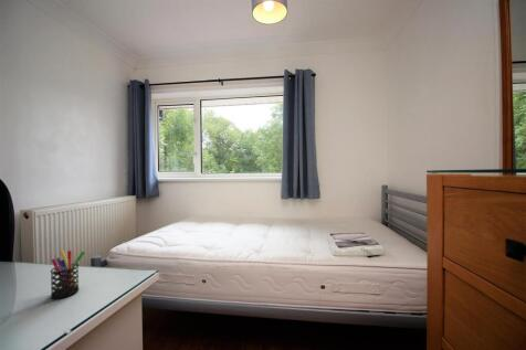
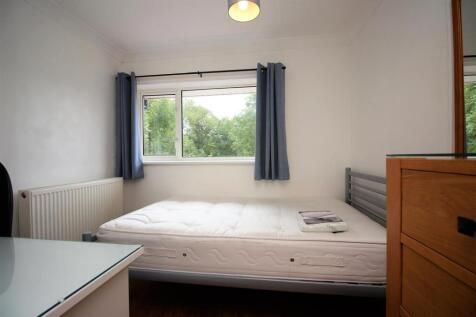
- pen holder [50,250,86,299]
